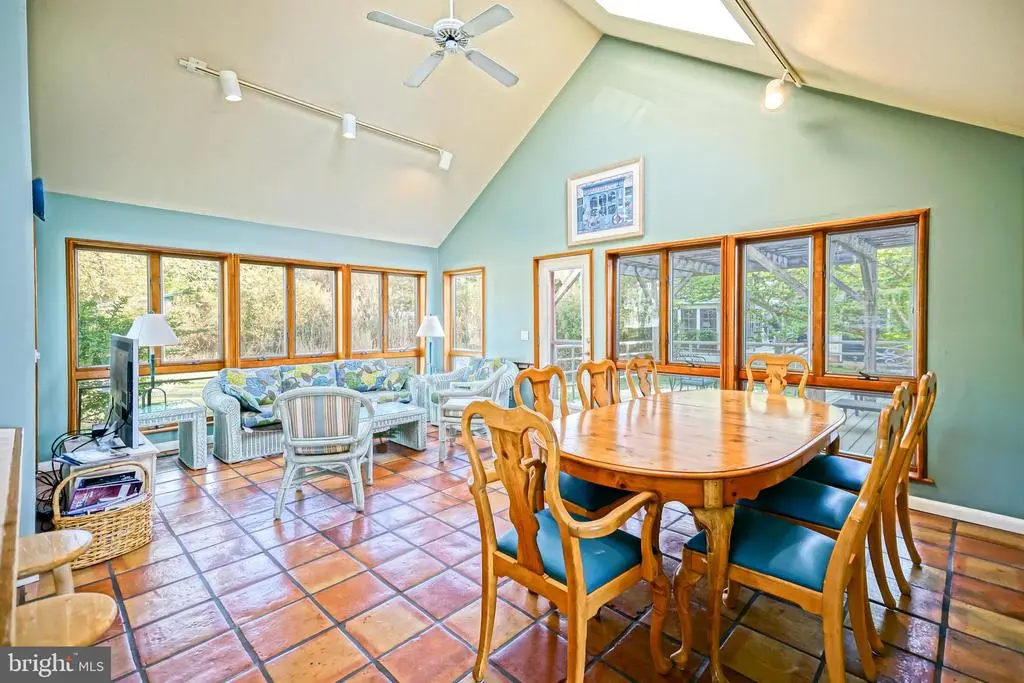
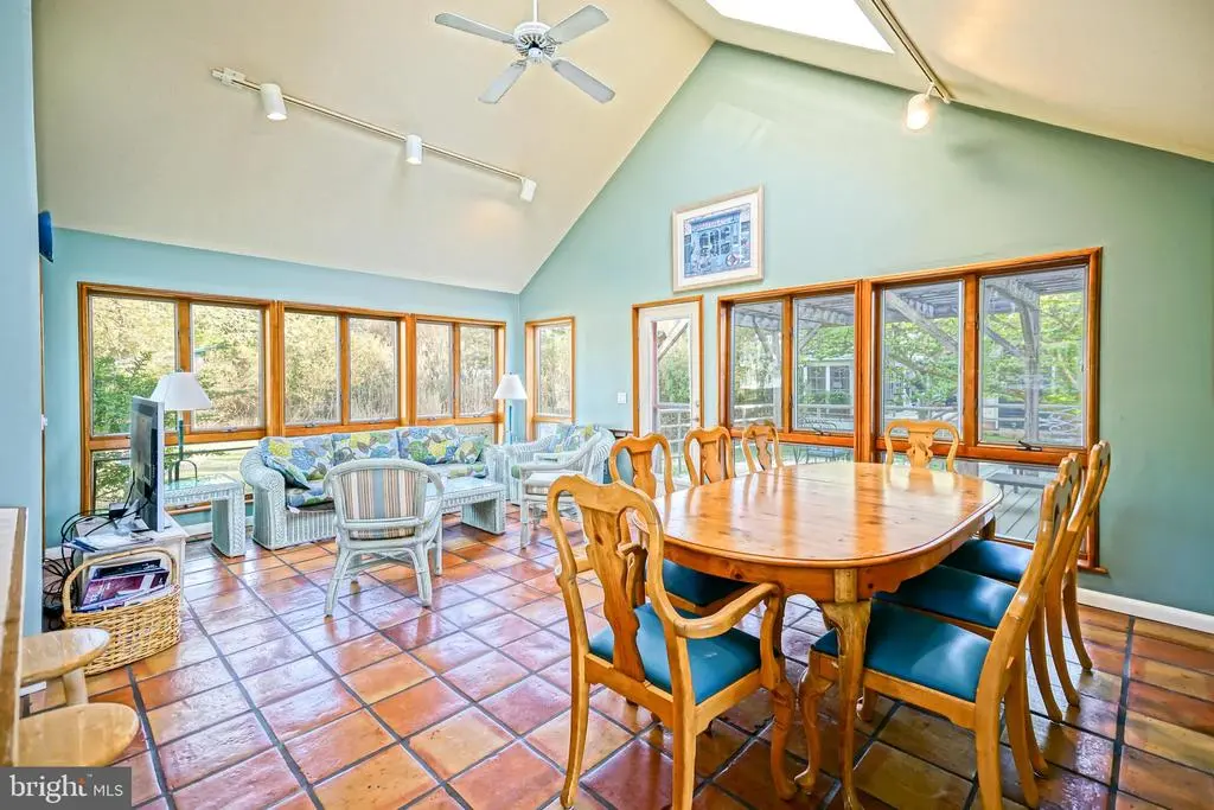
- potted plant [372,426,405,454]
